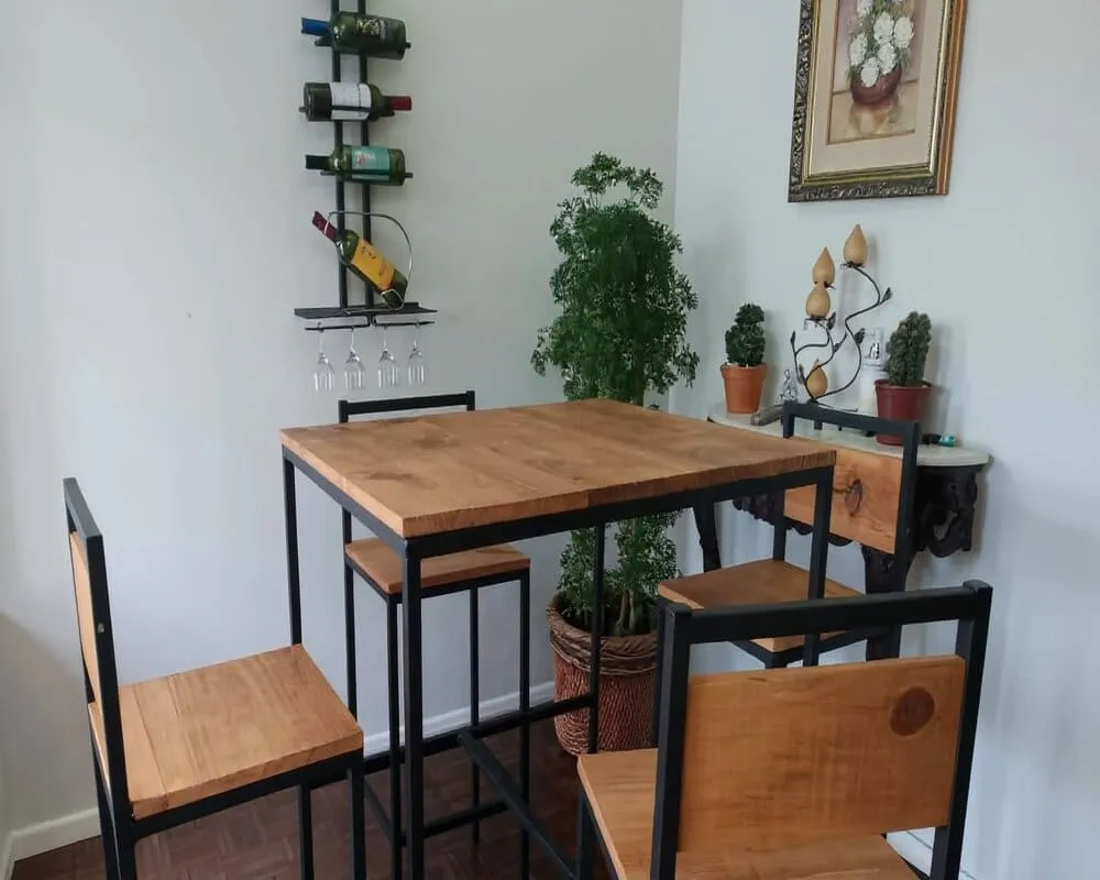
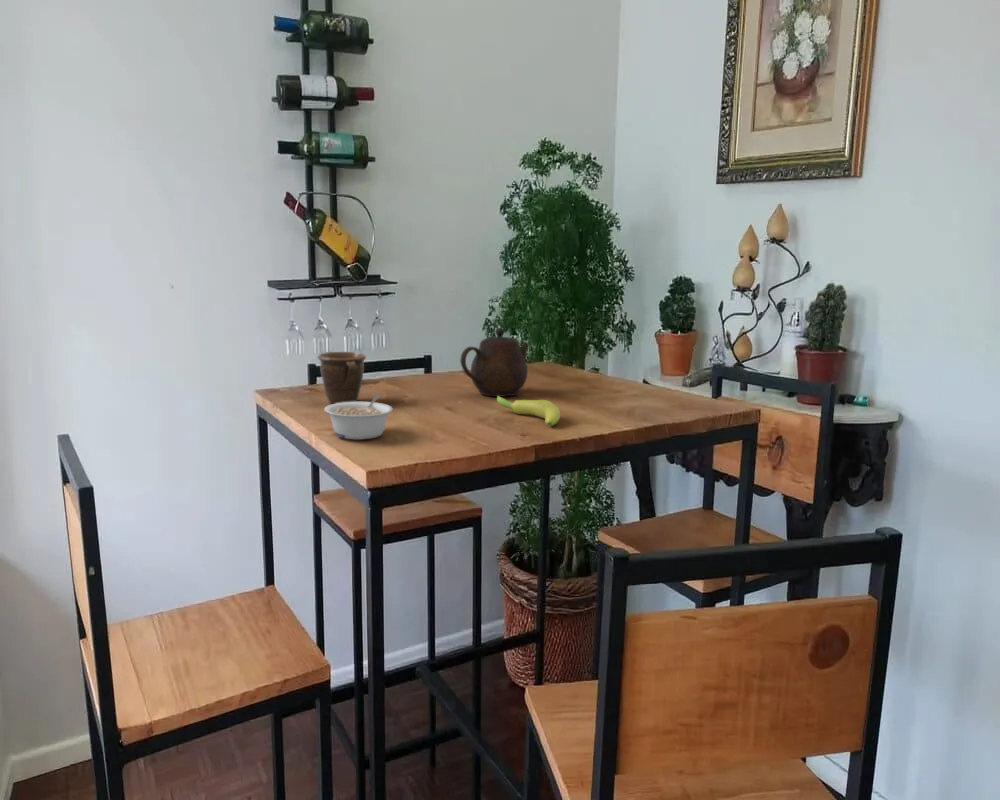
+ legume [323,393,394,440]
+ mug [317,351,367,404]
+ teapot [459,327,530,397]
+ banana [496,396,561,427]
